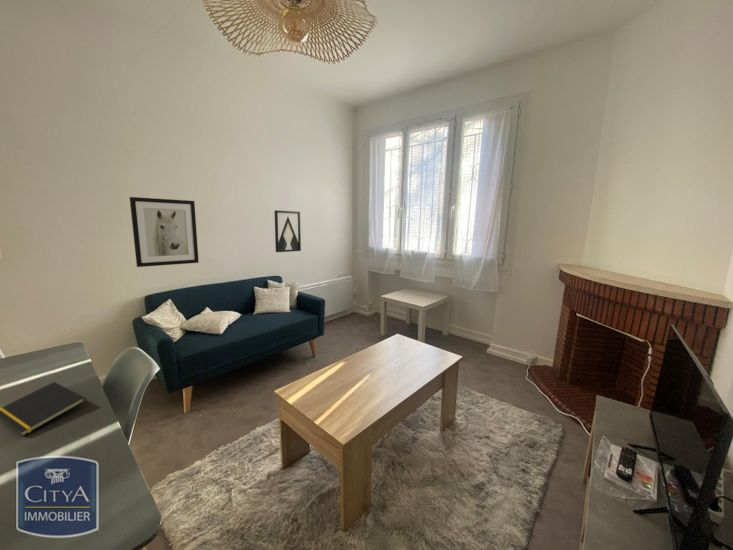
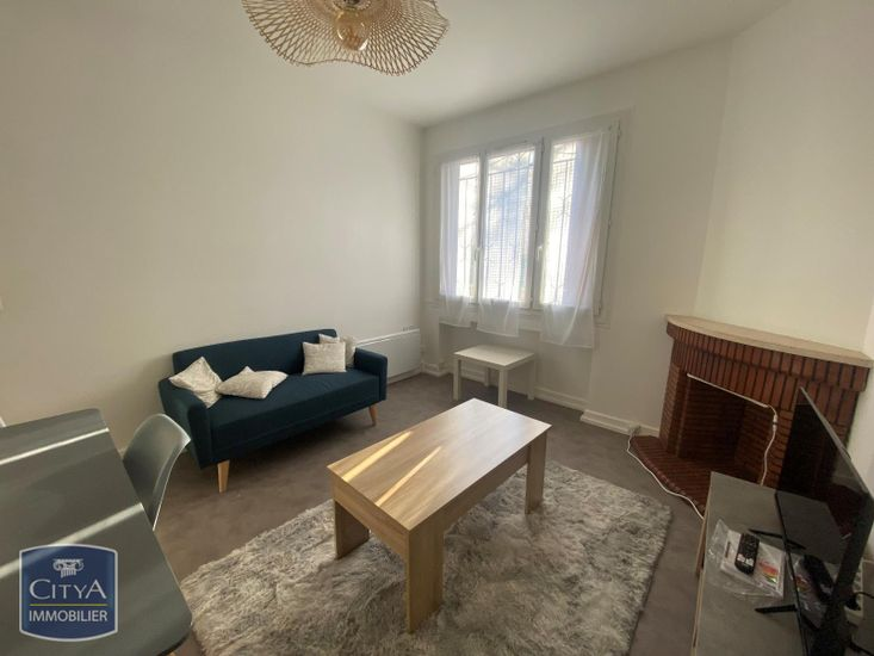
- notepad [0,381,87,437]
- wall art [274,210,302,253]
- wall art [129,196,200,268]
